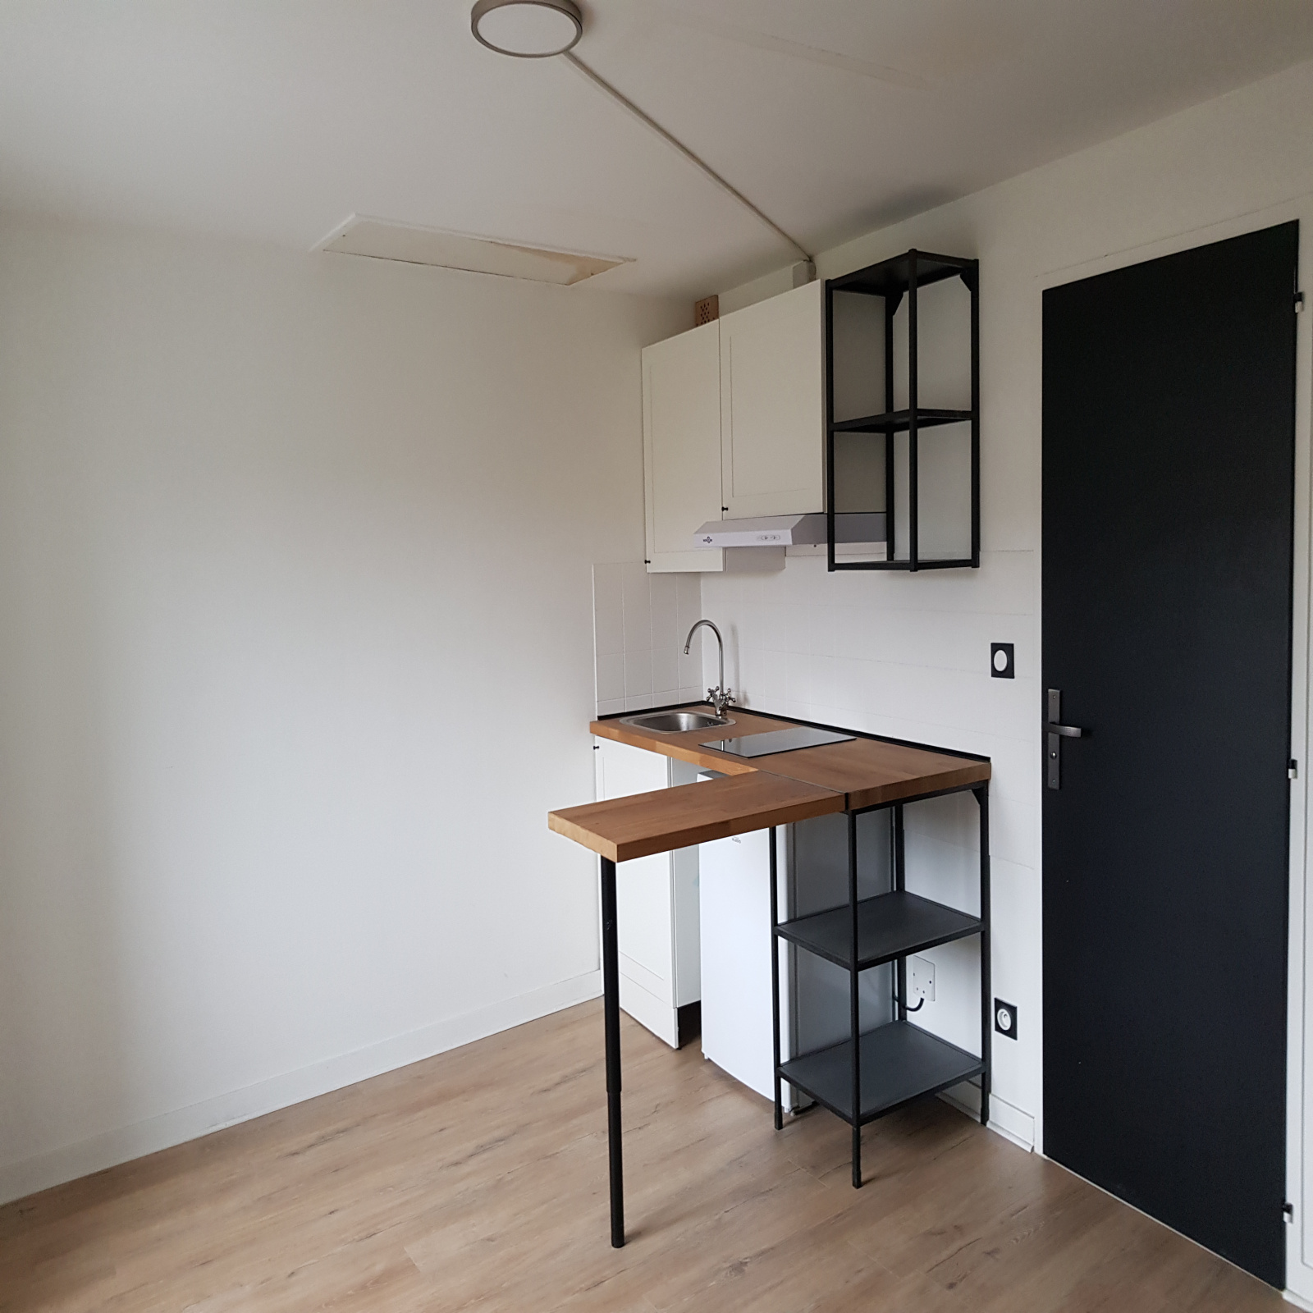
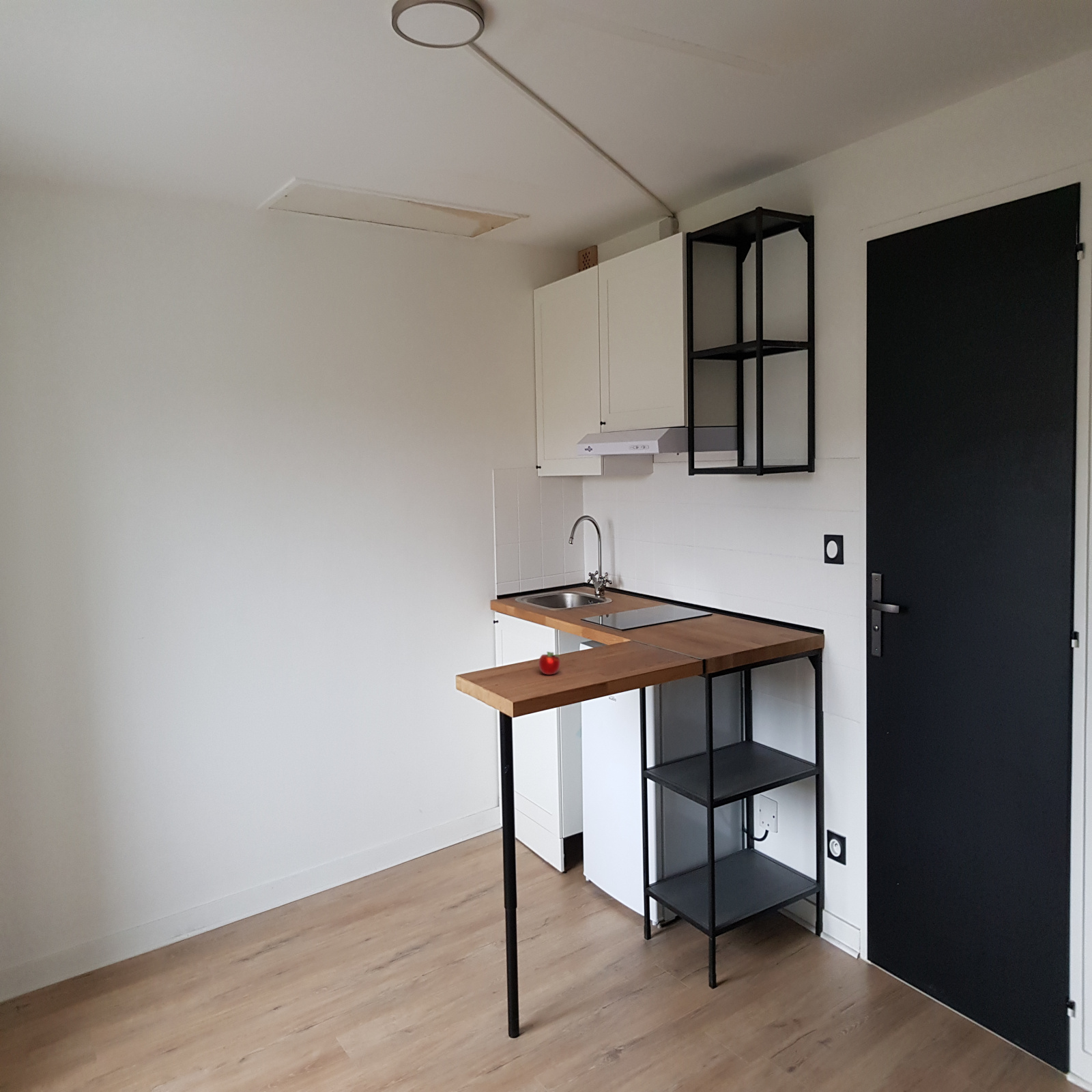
+ apple [538,651,561,675]
